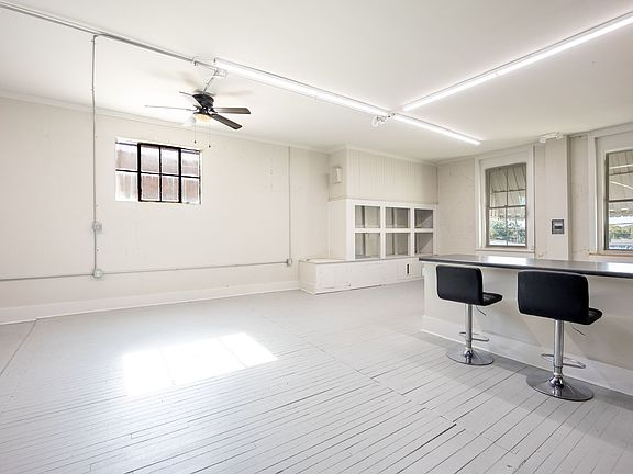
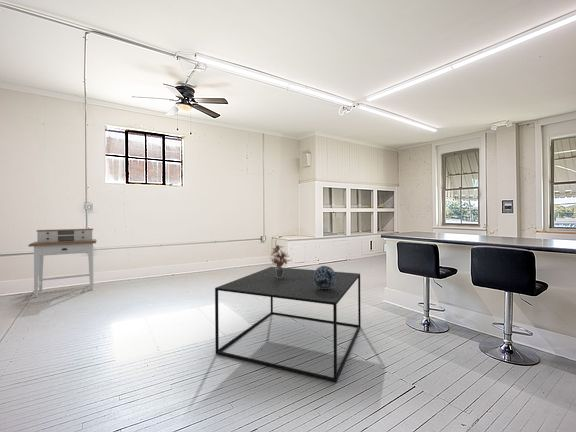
+ desk [28,228,98,298]
+ coffee table [214,266,362,383]
+ potted plant [270,238,293,278]
+ decorative sphere [313,265,336,289]
